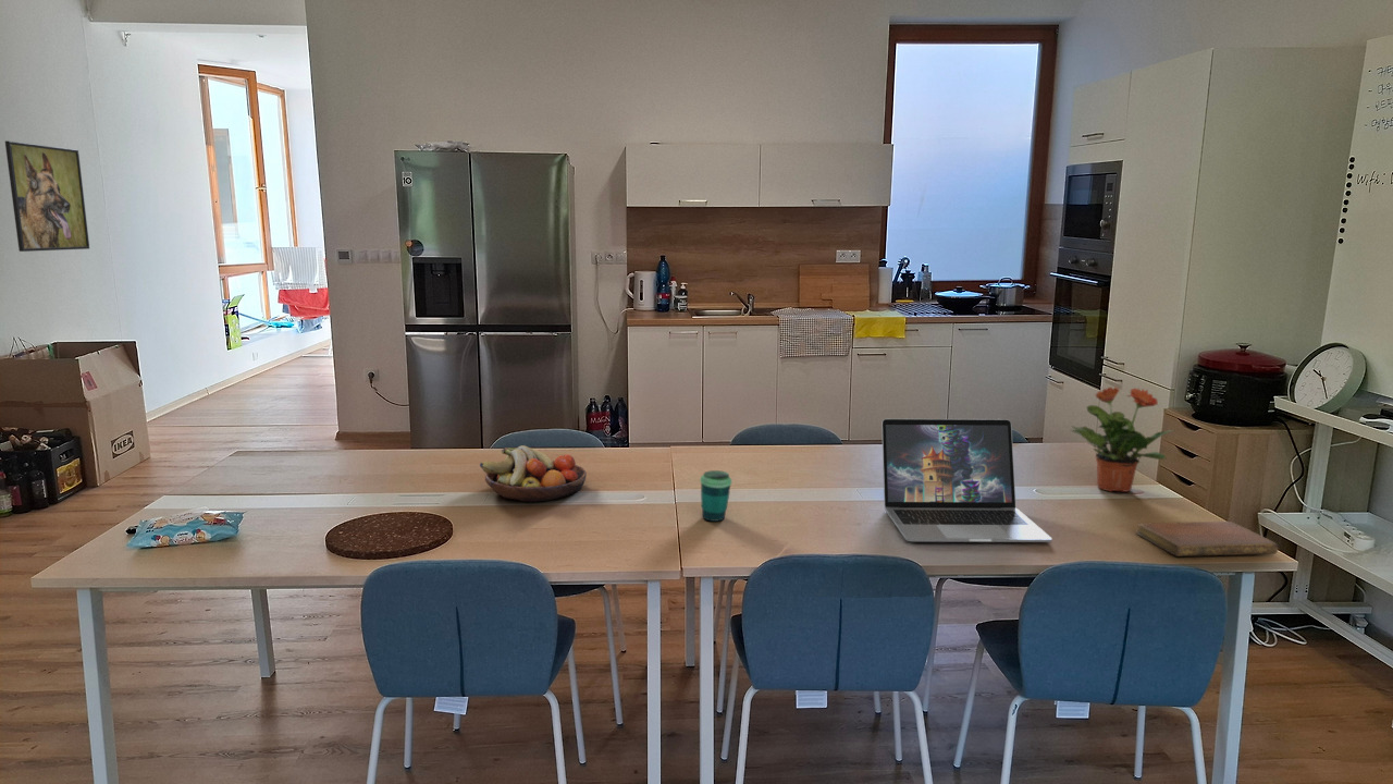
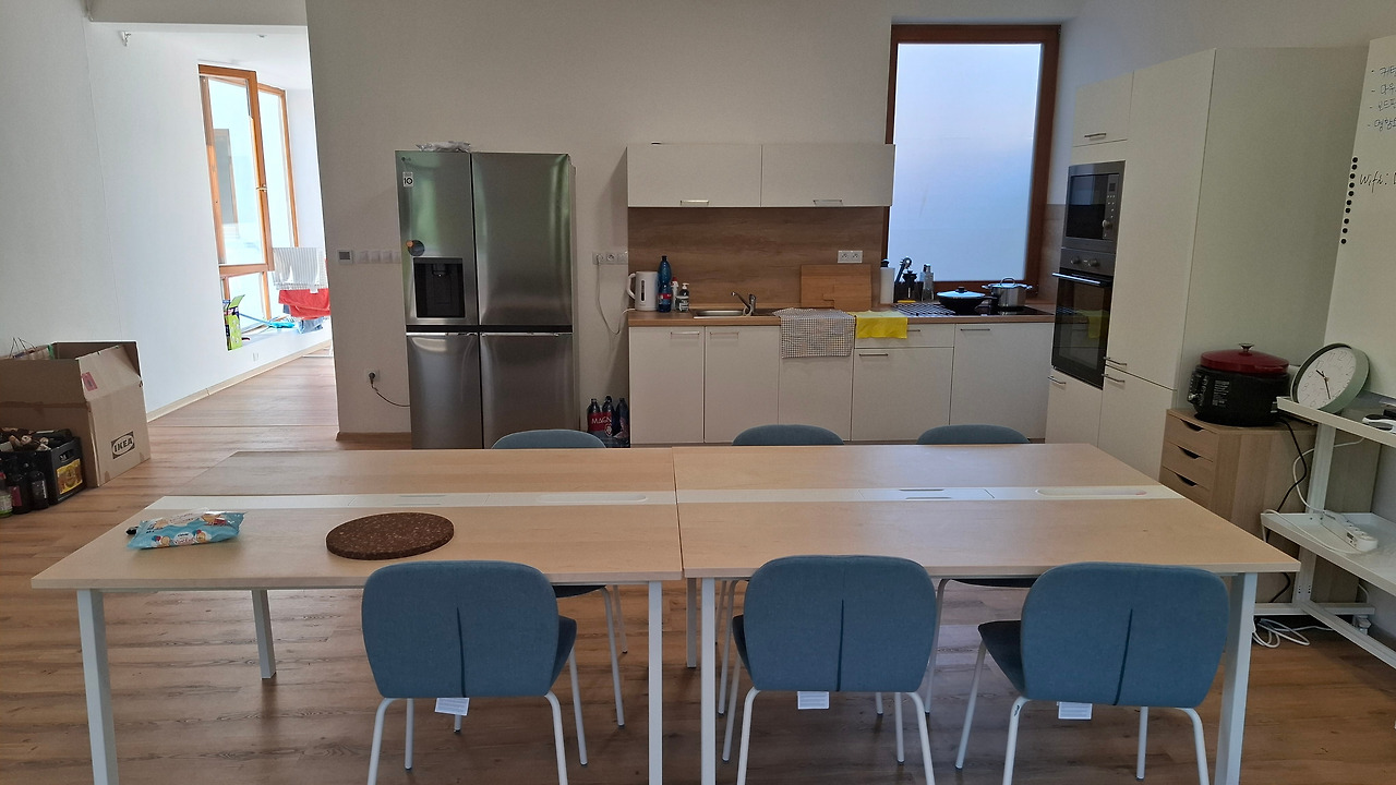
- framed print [4,139,90,253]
- potted plant [1069,384,1174,493]
- cup [699,469,734,523]
- notebook [1135,520,1279,558]
- laptop [880,418,1053,543]
- fruit bowl [479,444,588,503]
